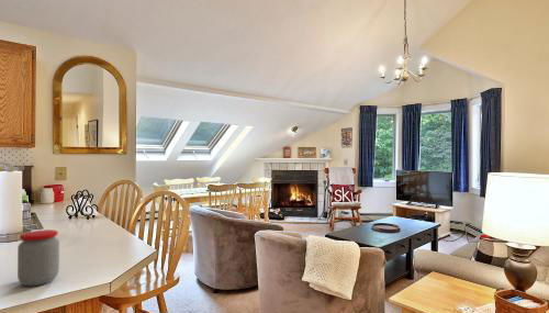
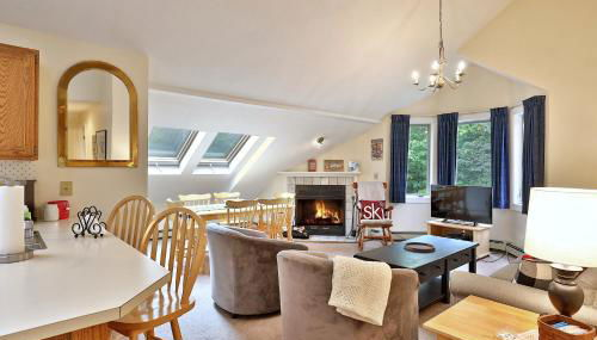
- jar [16,228,60,287]
